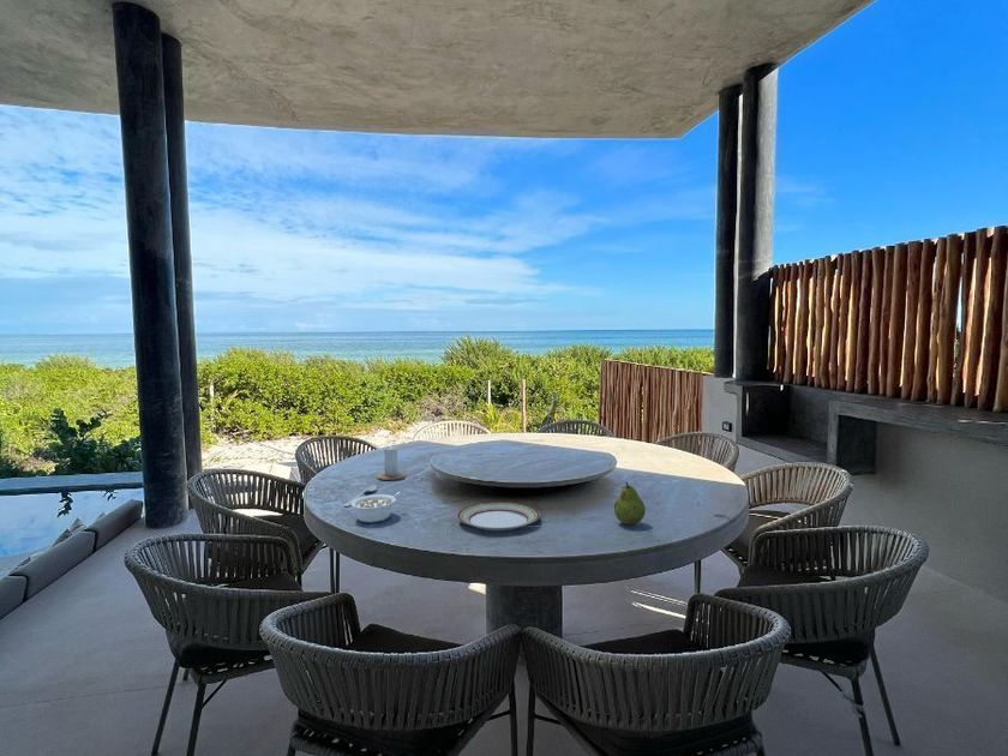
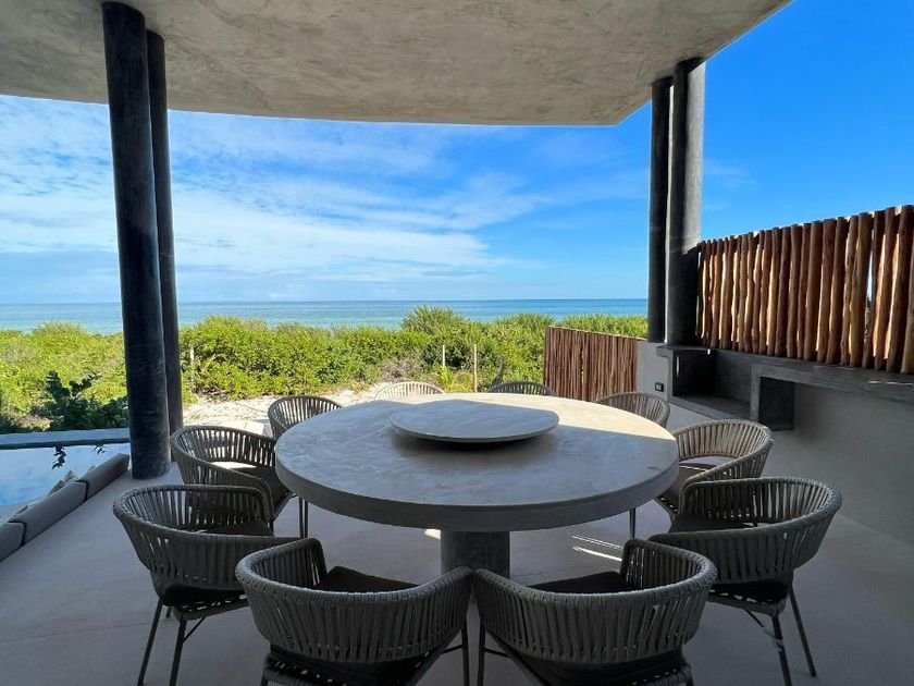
- plate [456,502,541,532]
- legume [350,490,403,523]
- candle [377,439,407,481]
- fruit [613,481,647,526]
- spoon [343,484,378,508]
